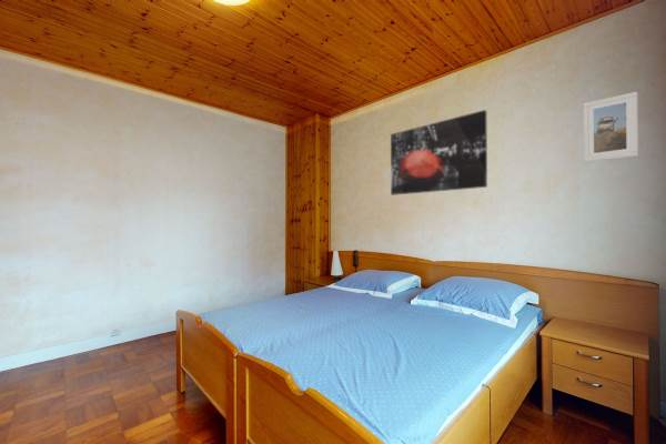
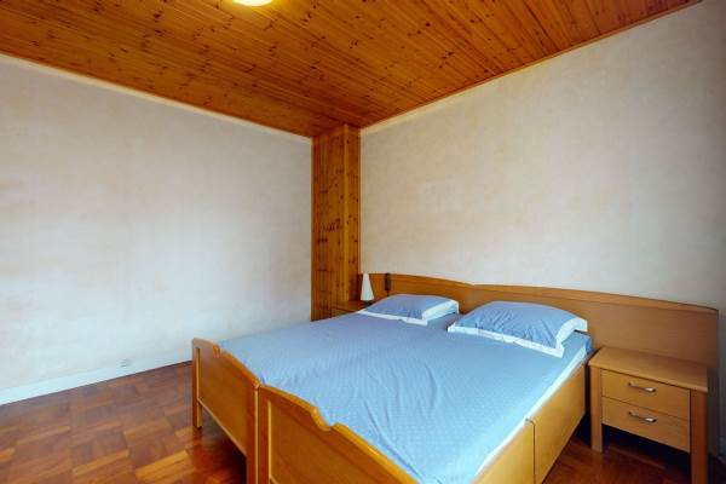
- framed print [583,91,639,163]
- wall art [390,109,488,196]
